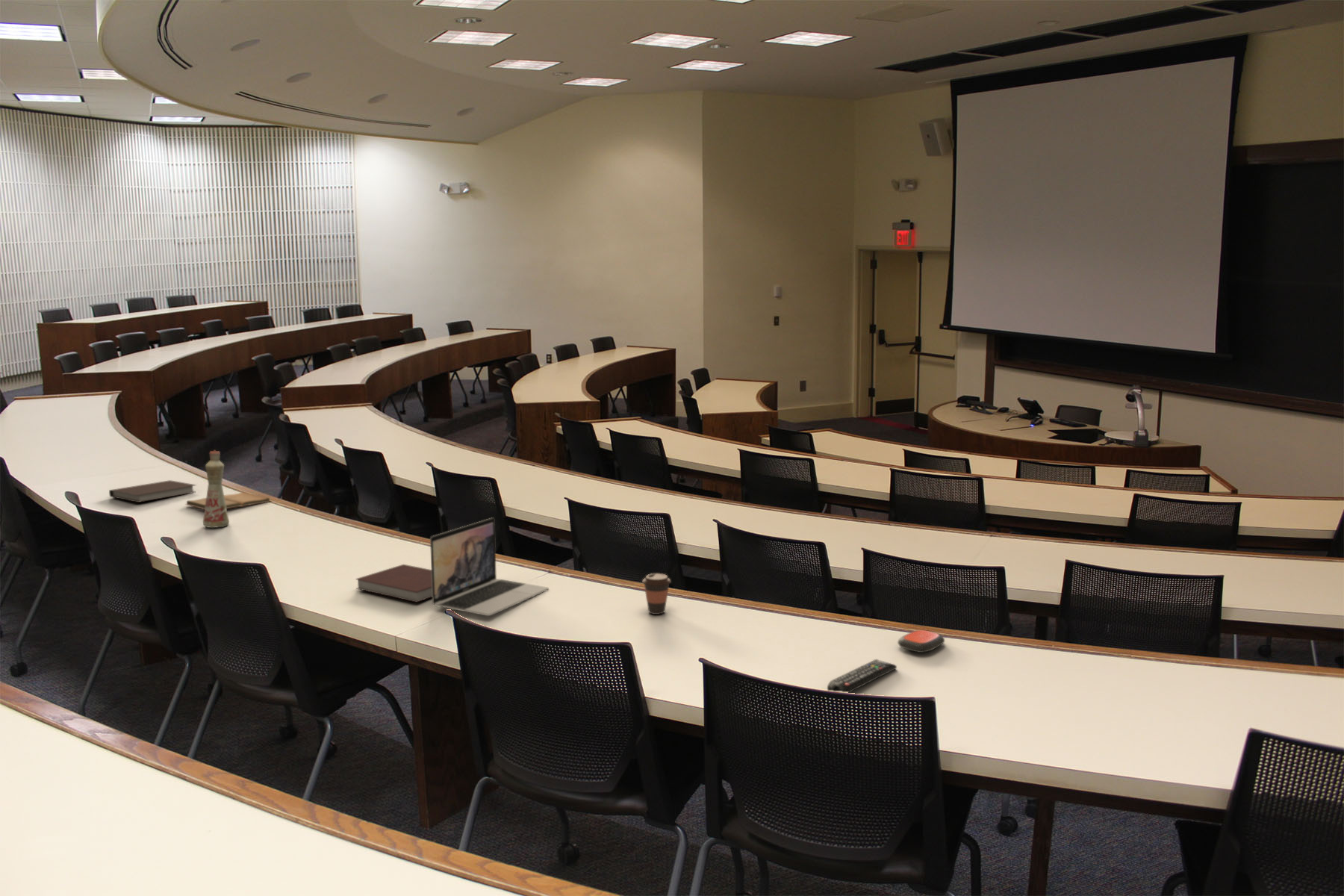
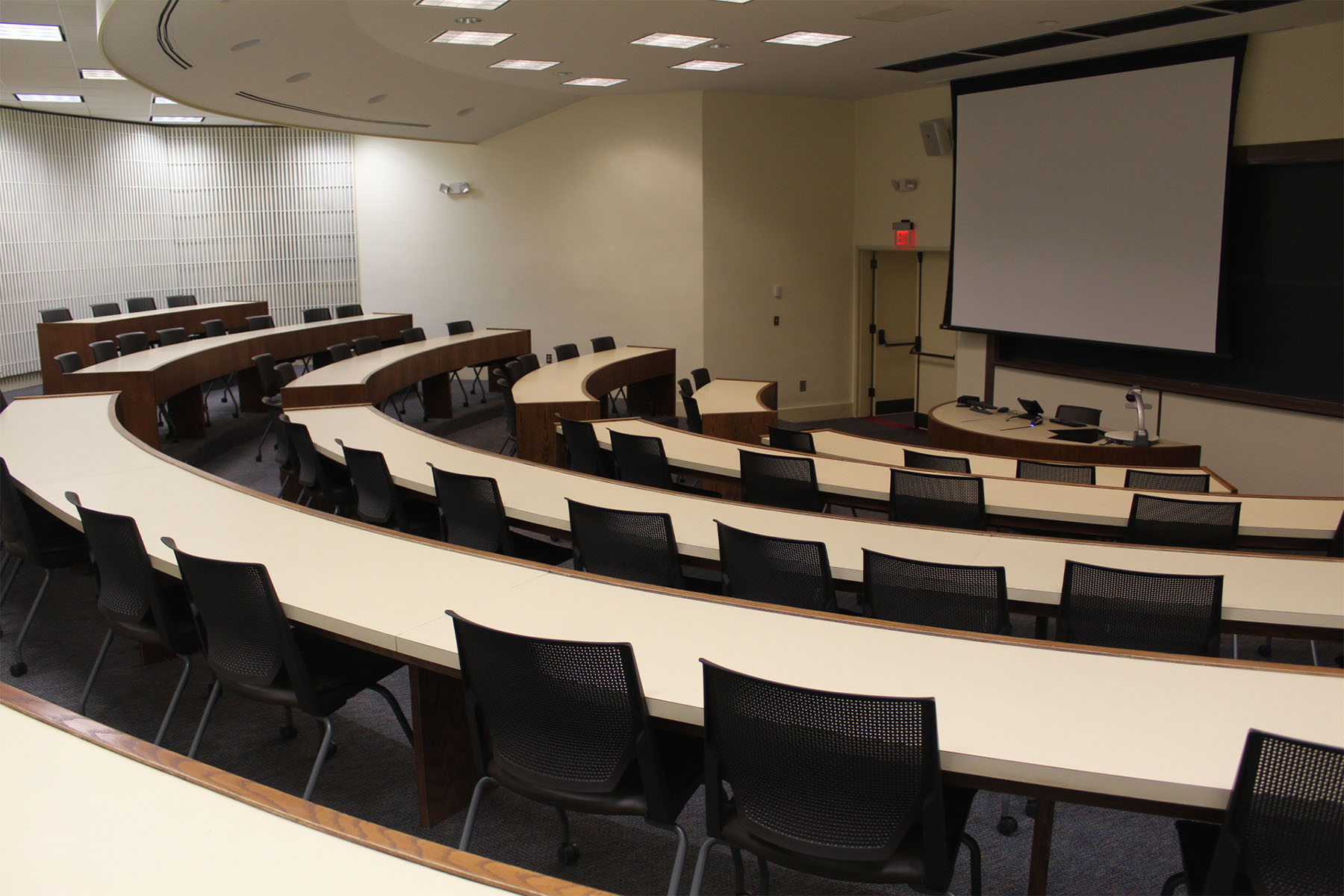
- laptop [429,517,550,617]
- notebook [355,564,432,603]
- book [184,491,273,510]
- bottle [202,449,230,529]
- notebook [108,479,198,503]
- coffee cup [641,573,672,615]
- remote control [827,659,897,694]
- remote control [897,629,945,653]
